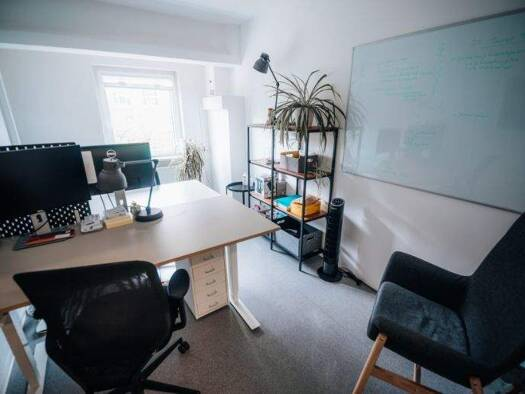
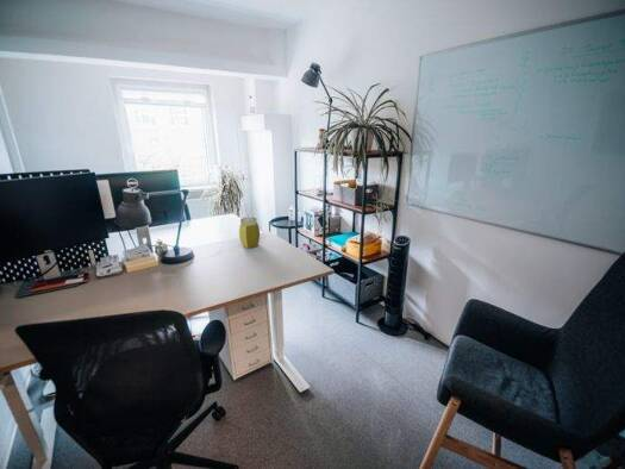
+ jar [238,217,261,249]
